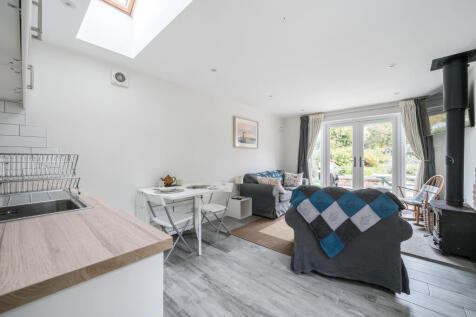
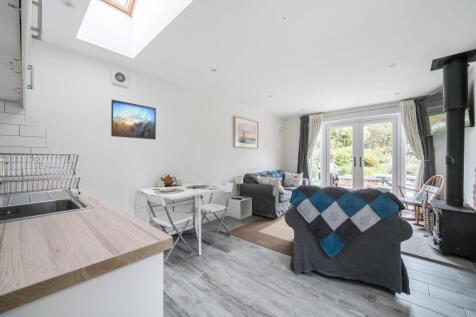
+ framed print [110,98,157,141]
